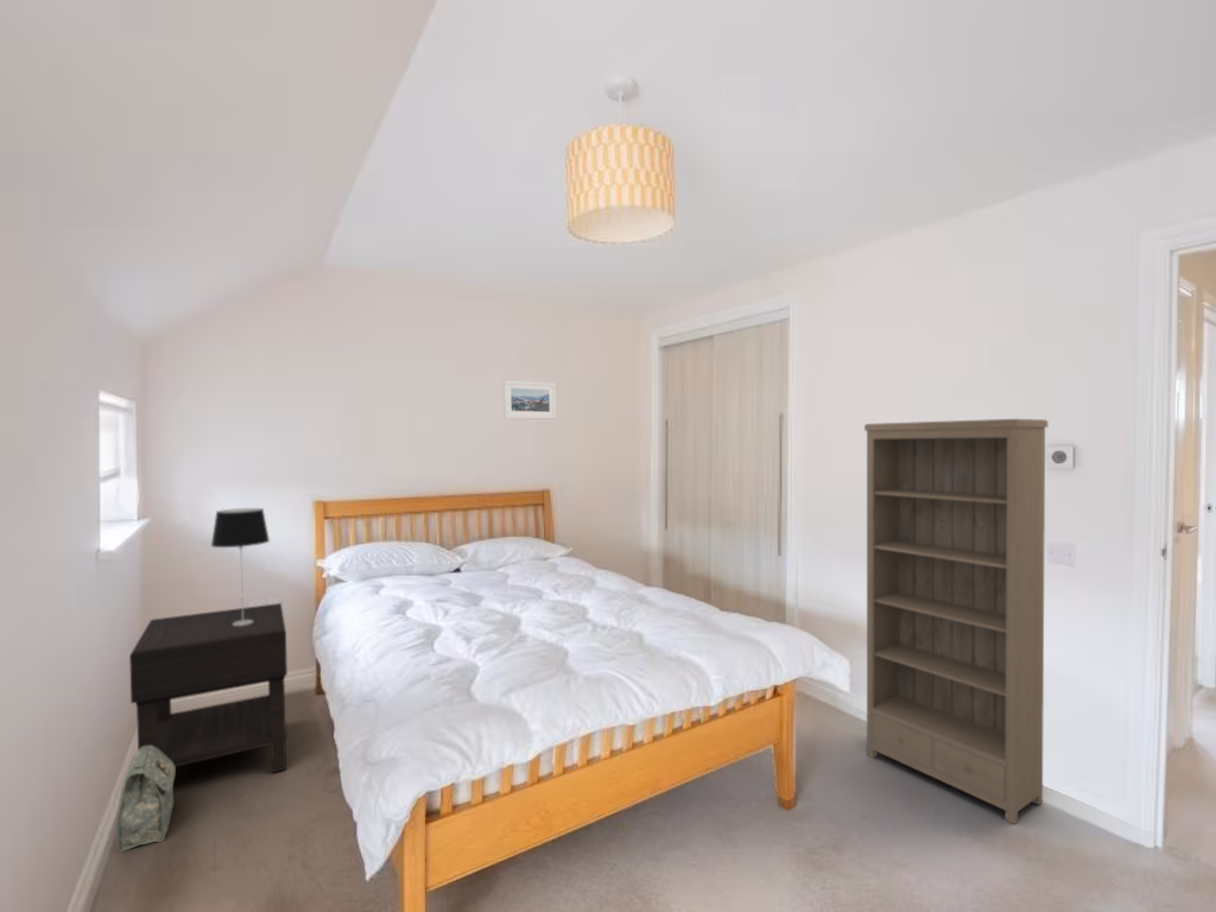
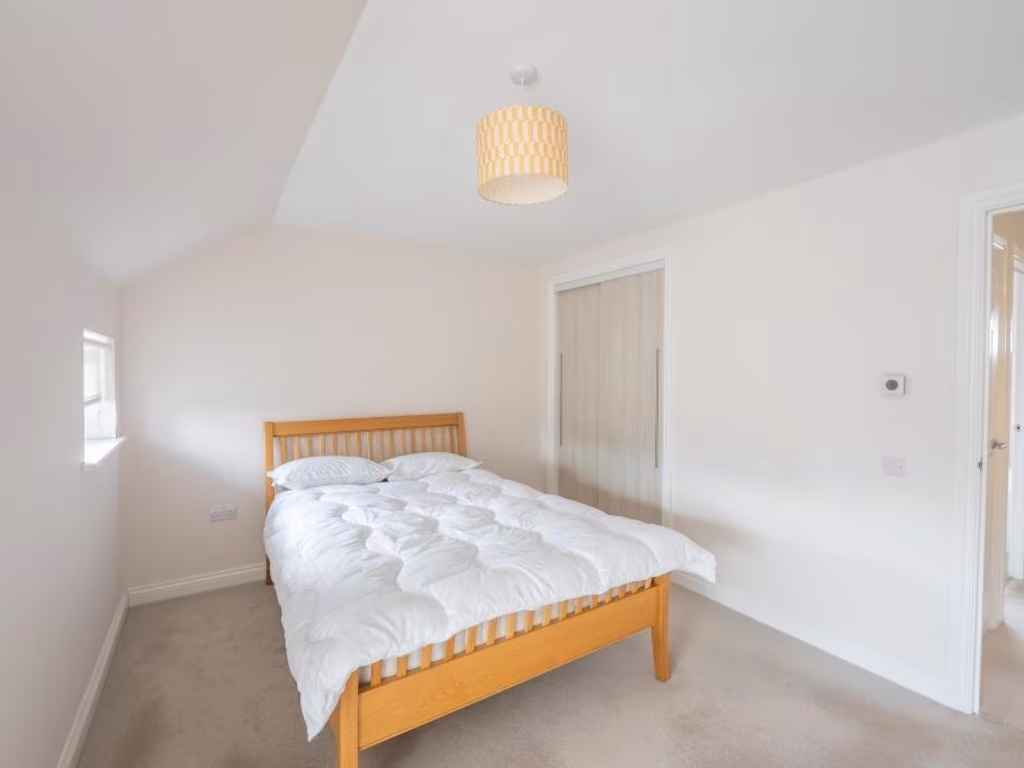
- table lamp [210,507,271,626]
- bag [115,746,177,854]
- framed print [502,379,557,420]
- nightstand [128,602,289,774]
- bookshelf [863,418,1049,825]
